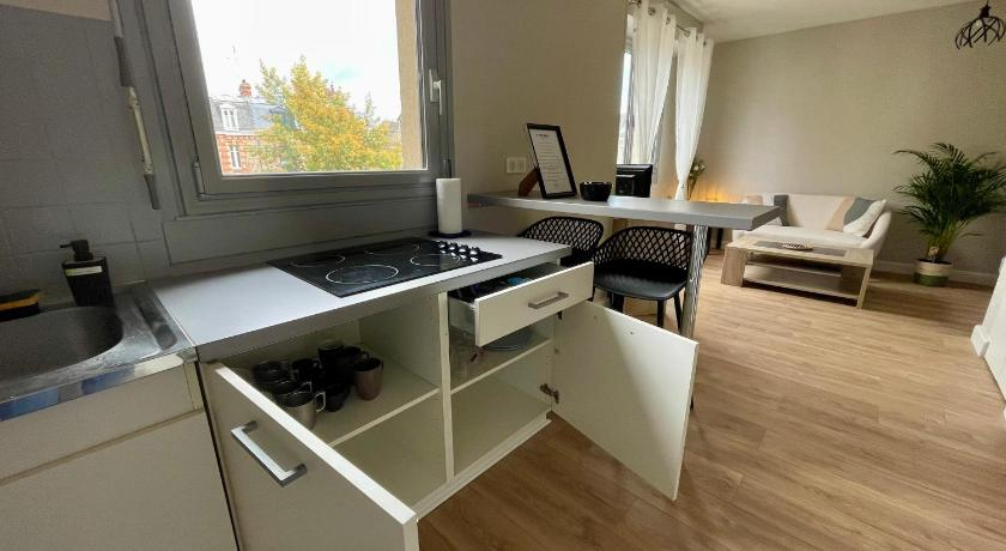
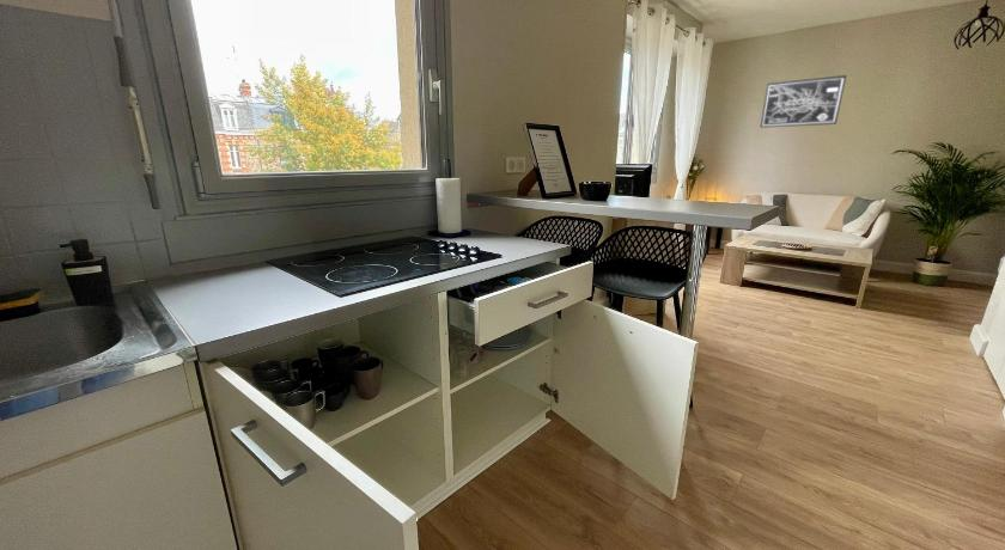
+ wall art [759,74,848,129]
